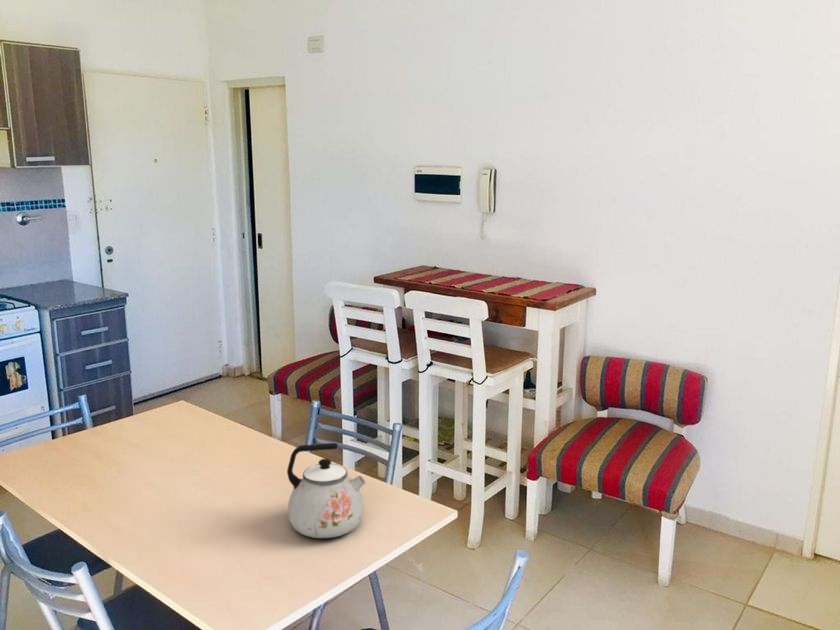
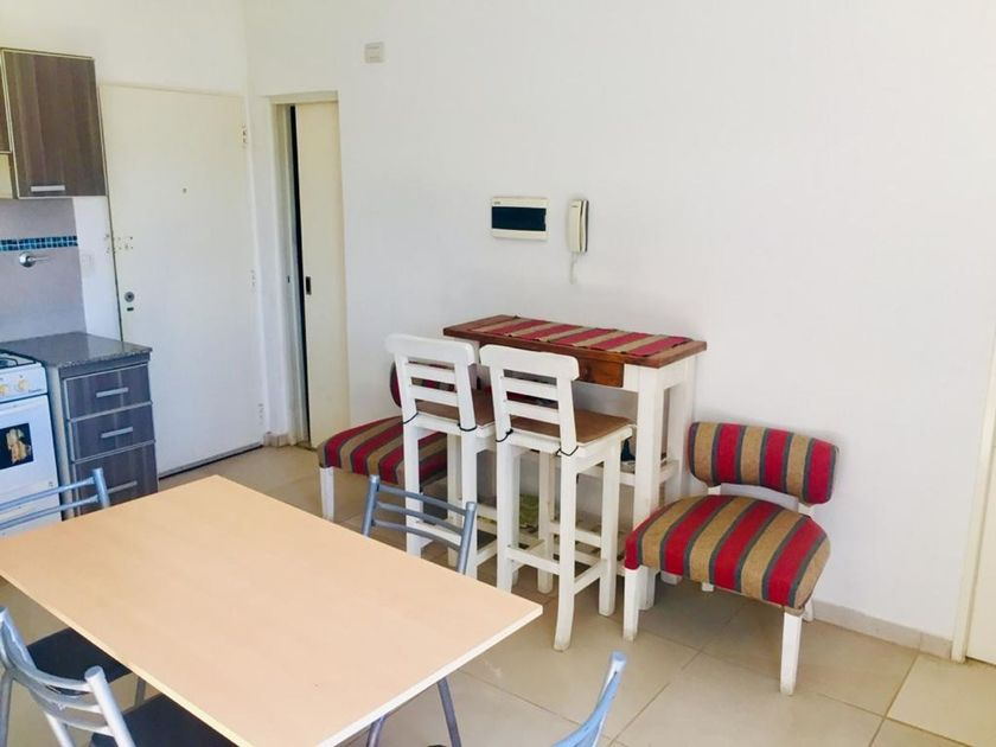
- kettle [286,442,366,539]
